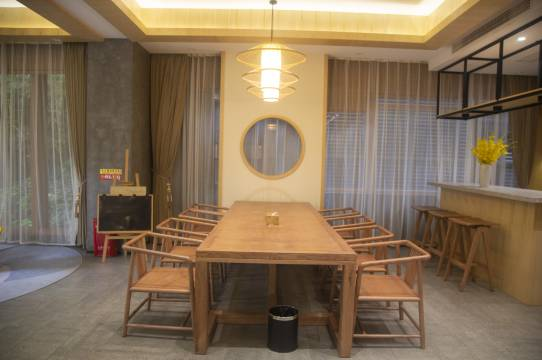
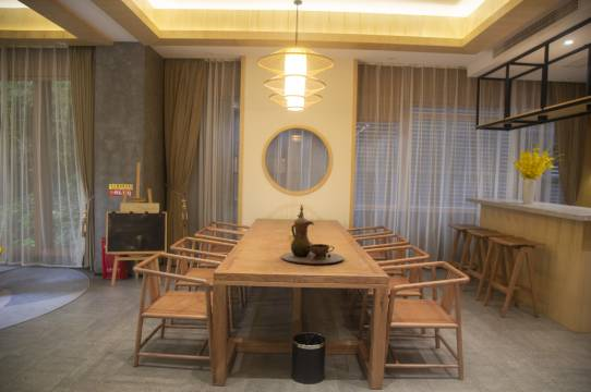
+ tea set [280,204,345,266]
